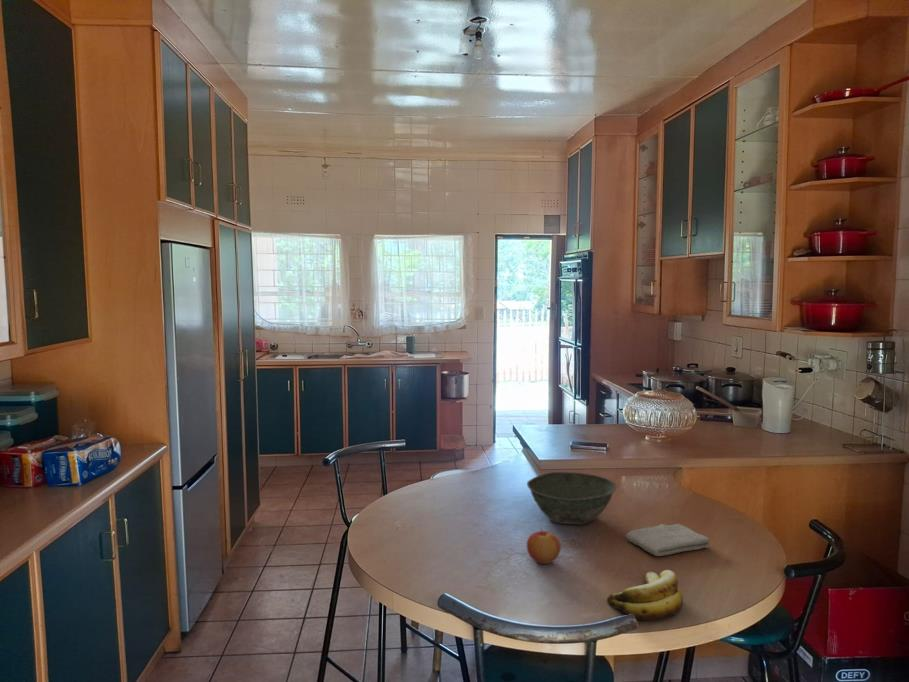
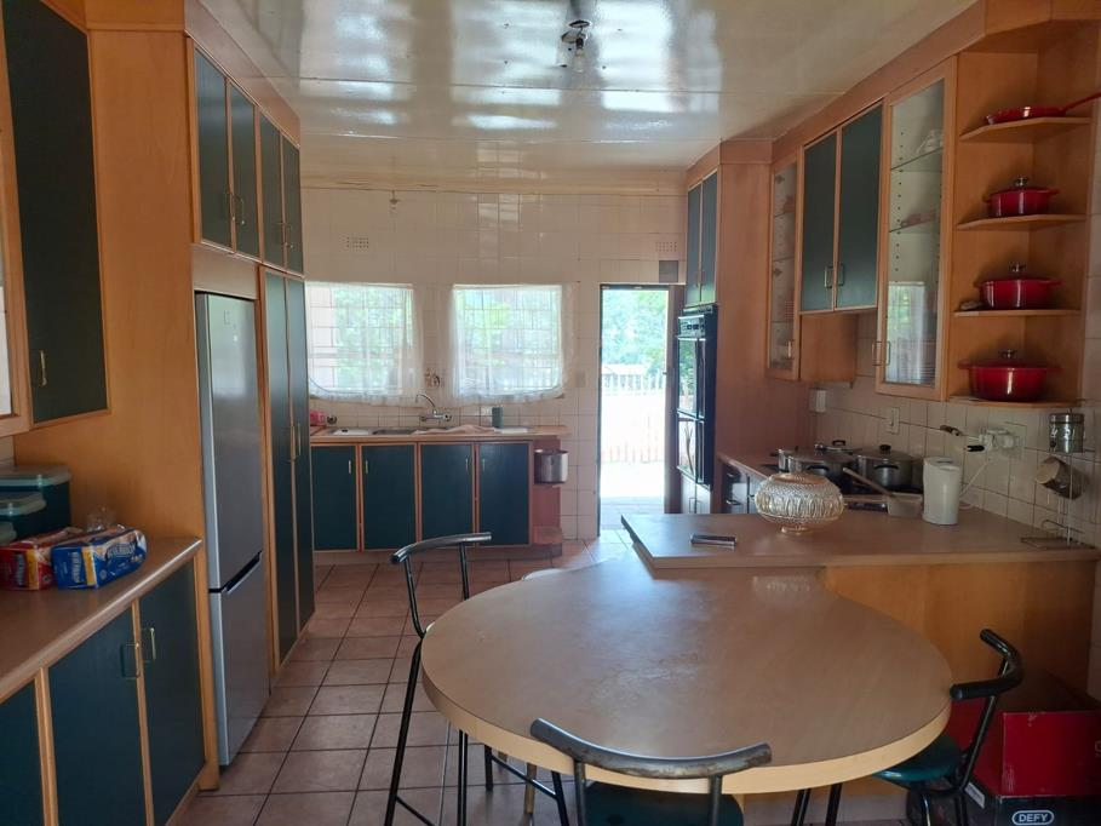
- banana [606,569,684,622]
- washcloth [625,523,711,557]
- apple [526,527,562,565]
- bowl [526,471,617,526]
